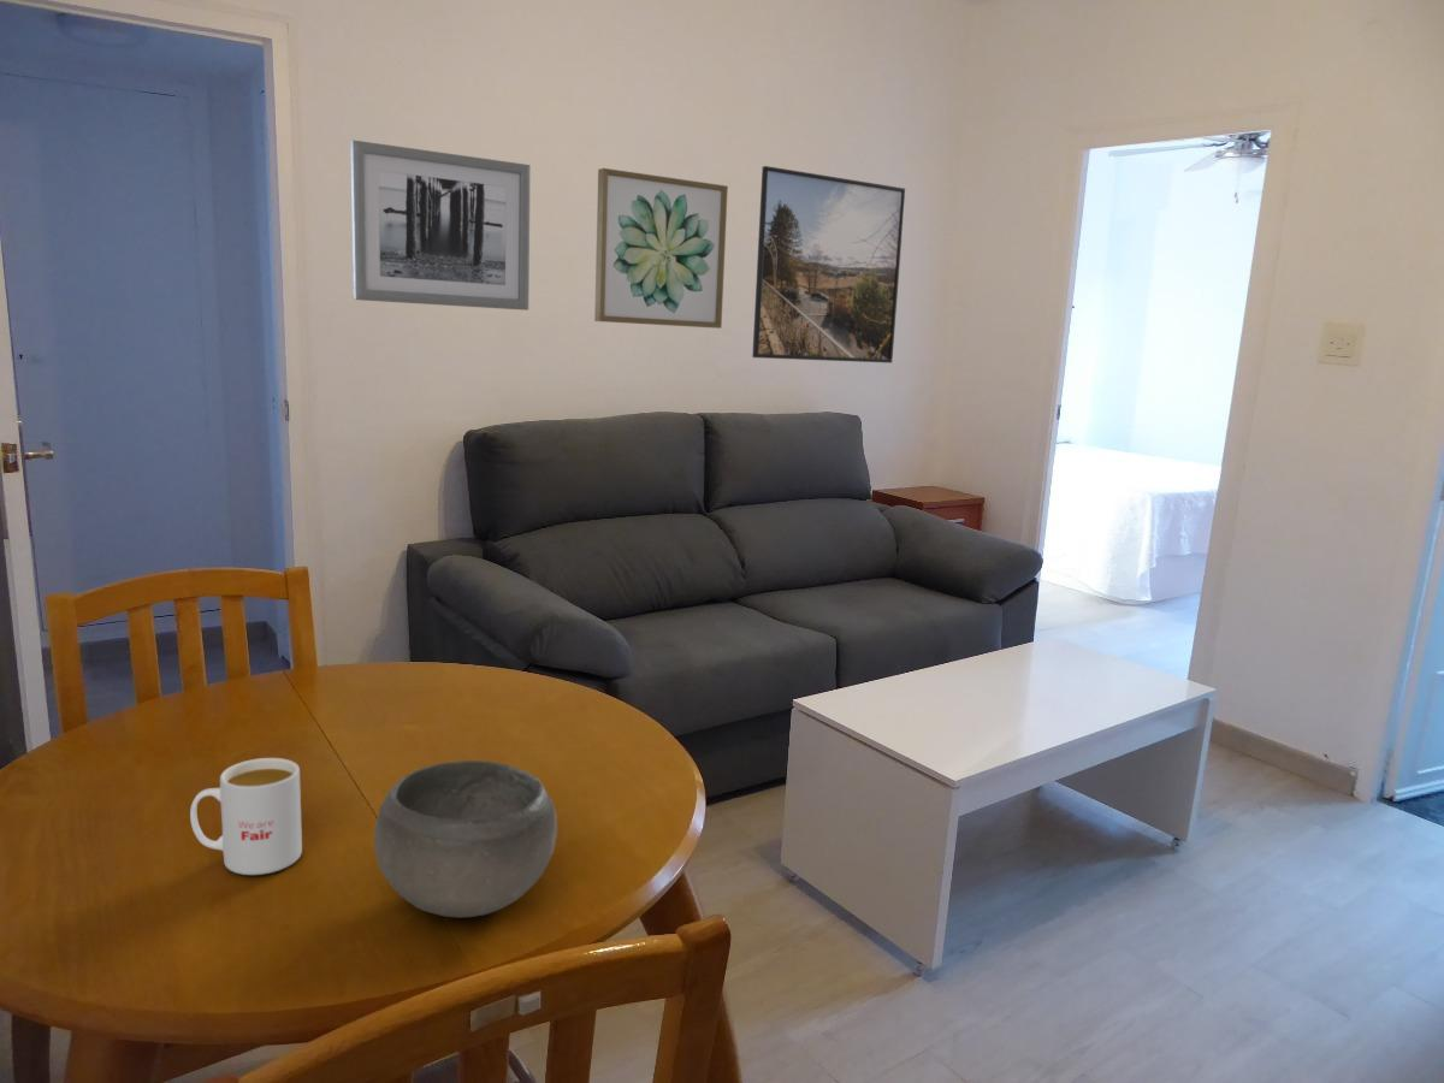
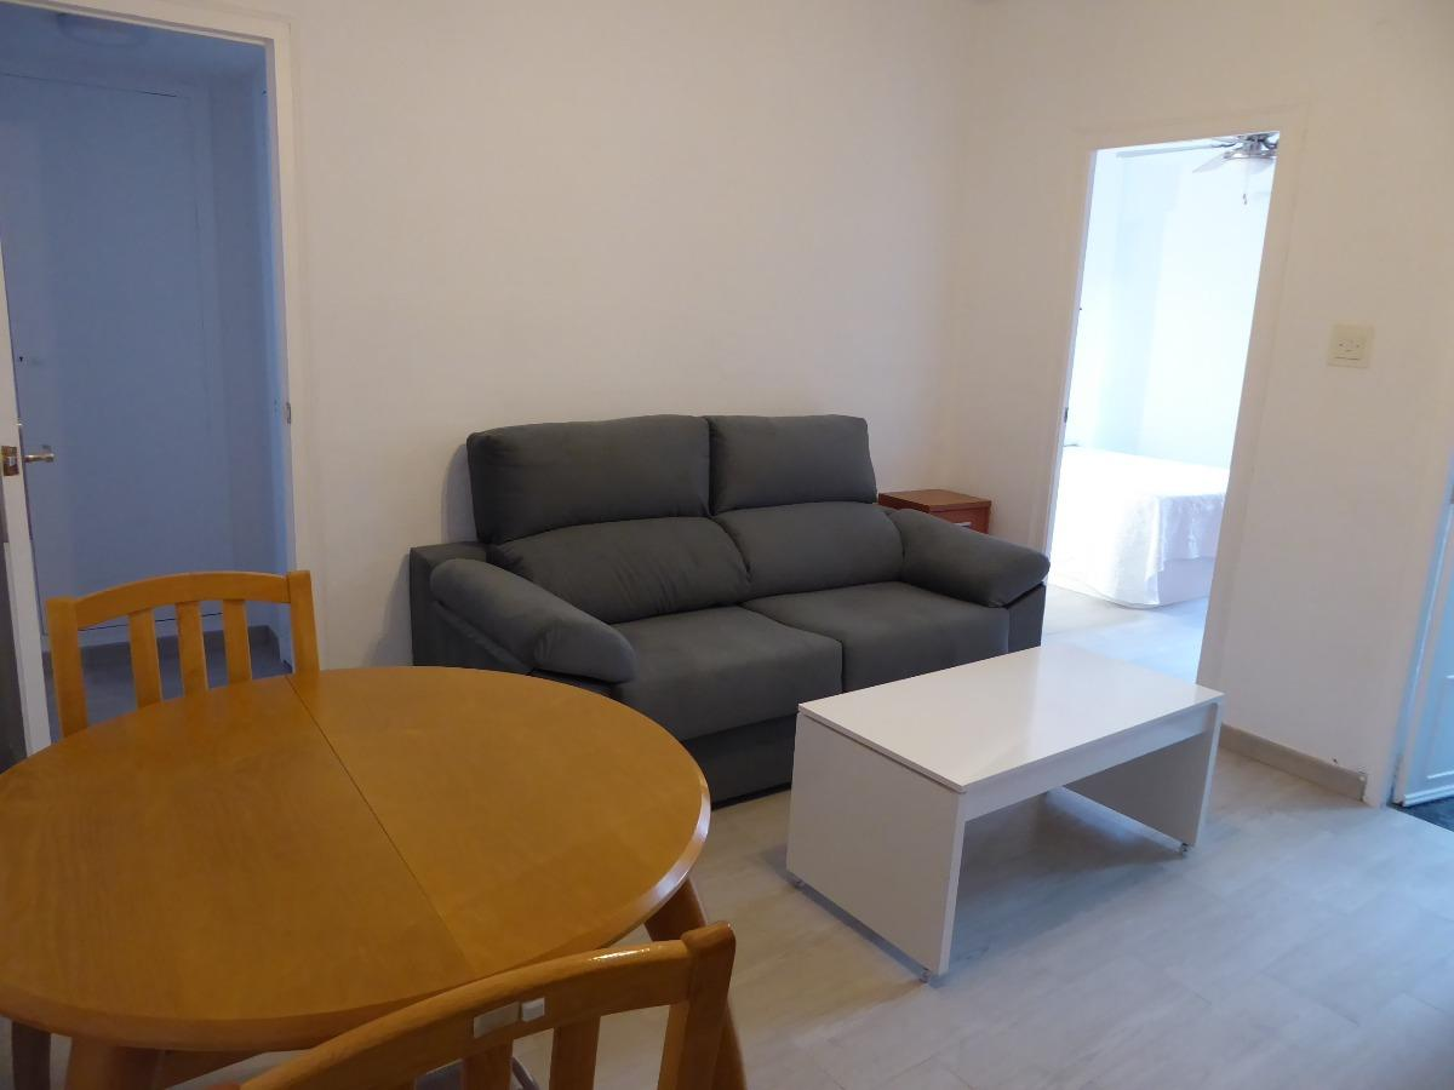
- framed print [751,165,906,365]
- mug [189,757,303,876]
- wall art [350,140,532,312]
- wall art [593,167,729,330]
- bowl [373,759,558,918]
